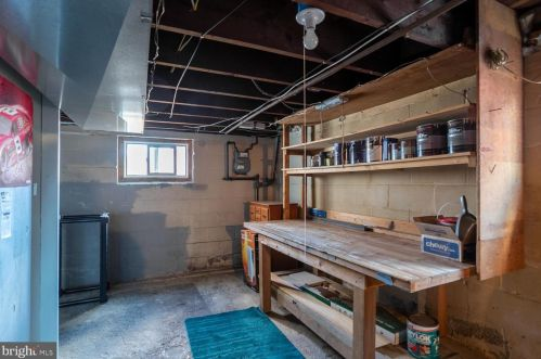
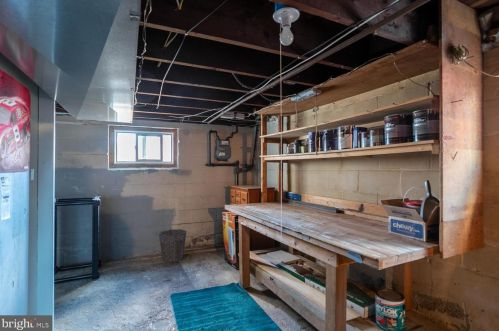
+ waste bin [158,228,188,263]
